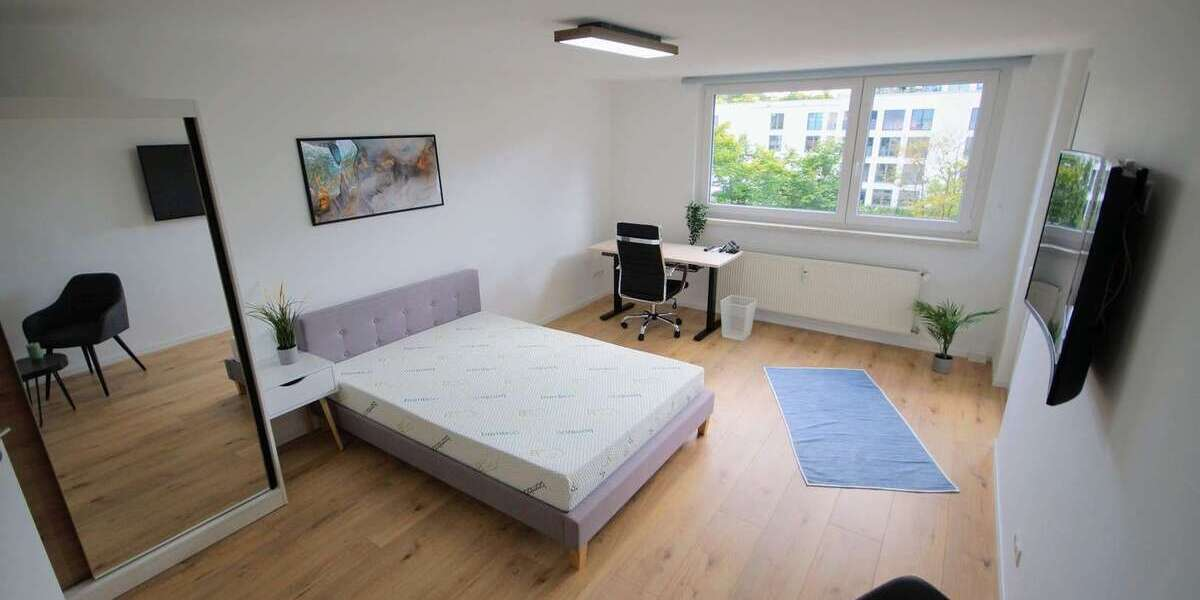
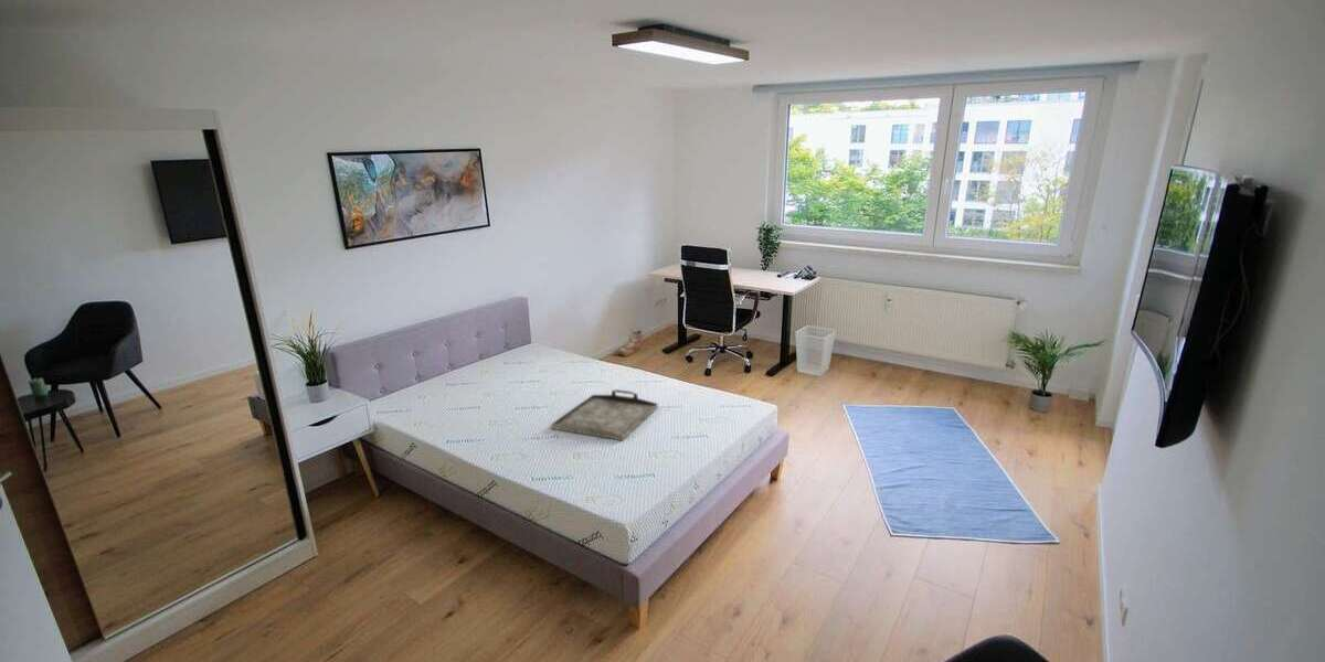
+ shoe [616,327,645,356]
+ serving tray [550,388,659,441]
